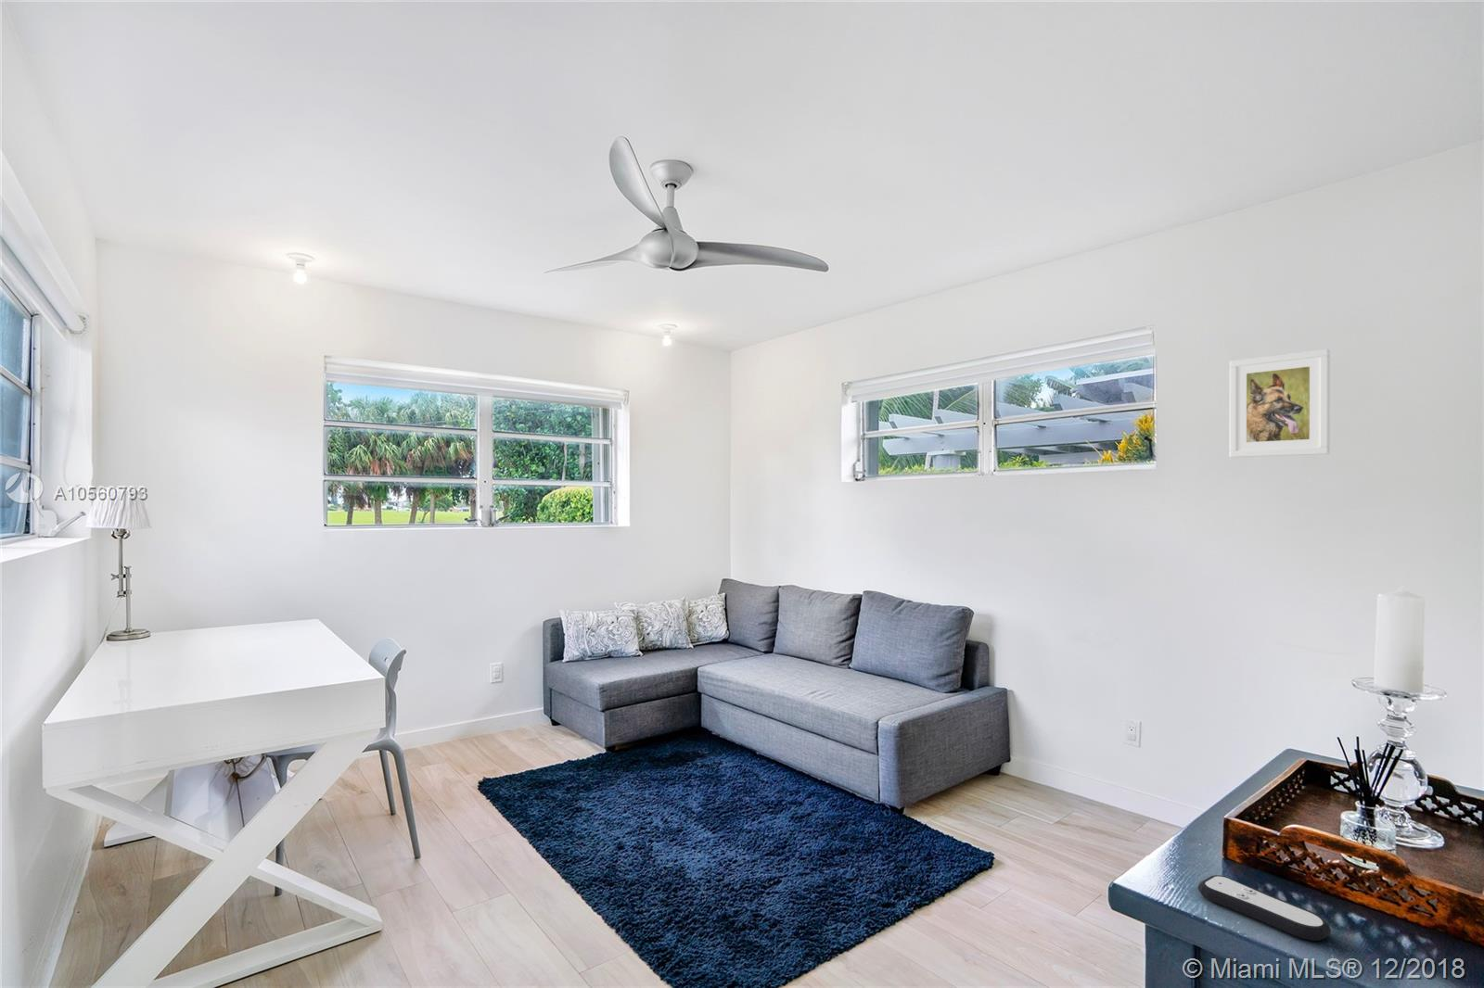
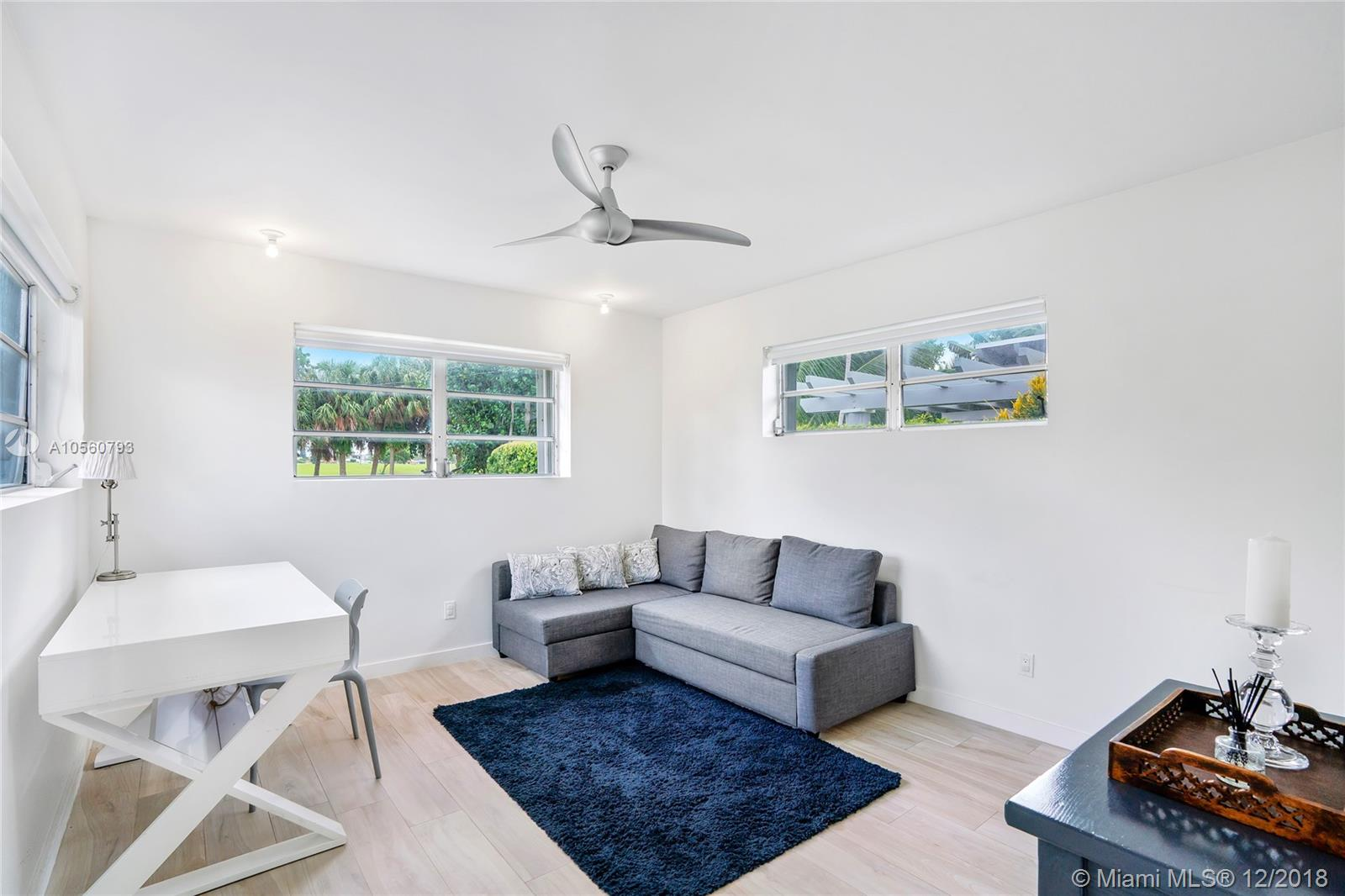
- remote control [1196,874,1332,942]
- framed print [1229,348,1331,459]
